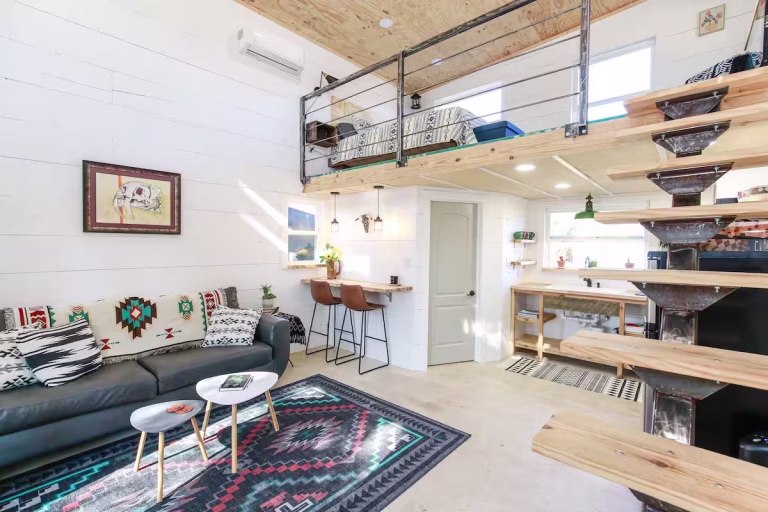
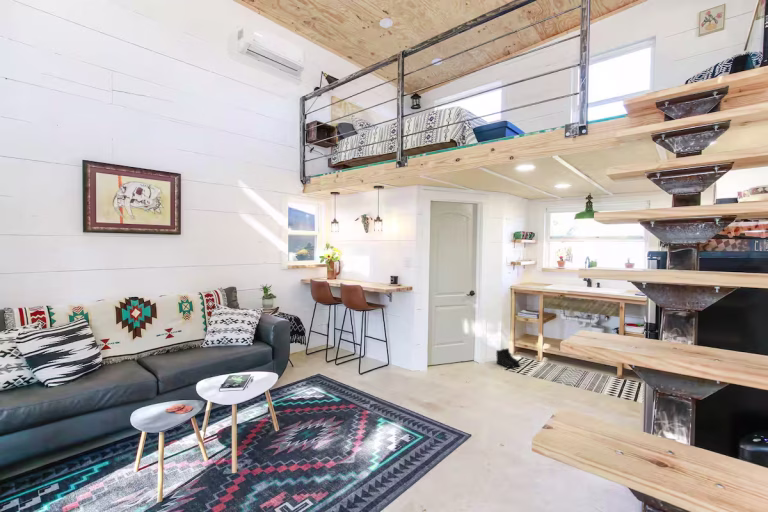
+ boots [495,347,521,369]
